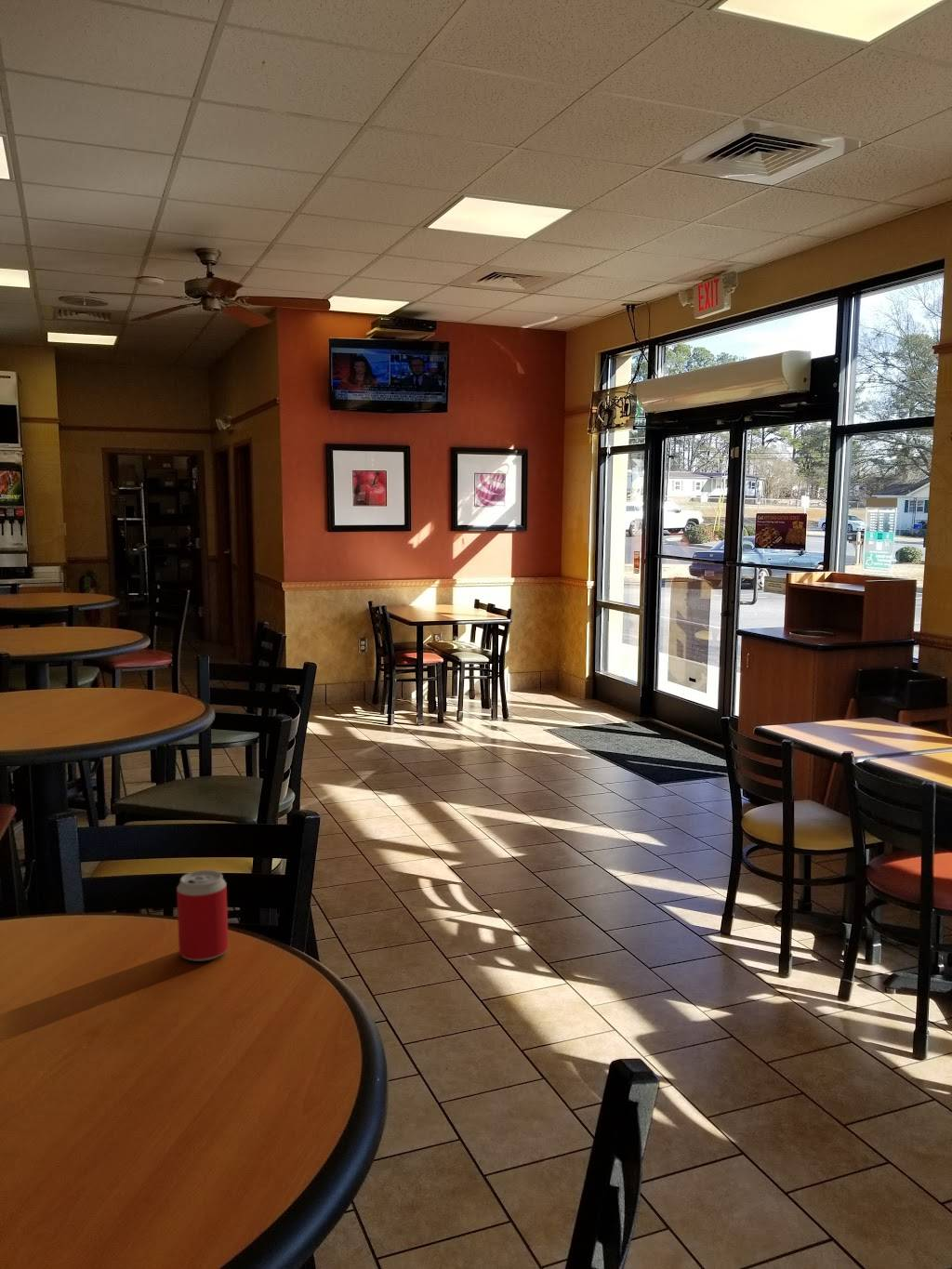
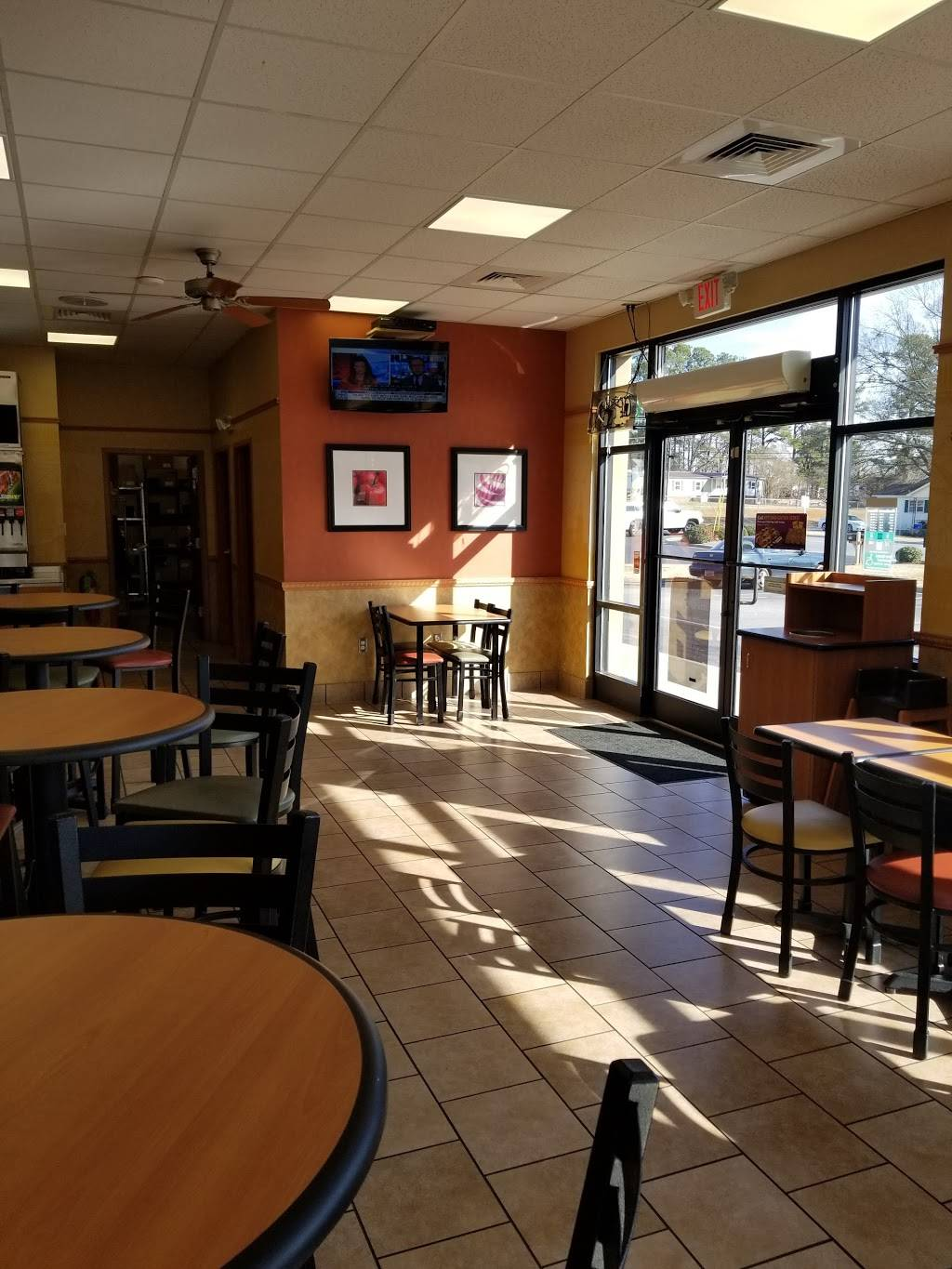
- beverage can [176,869,230,962]
